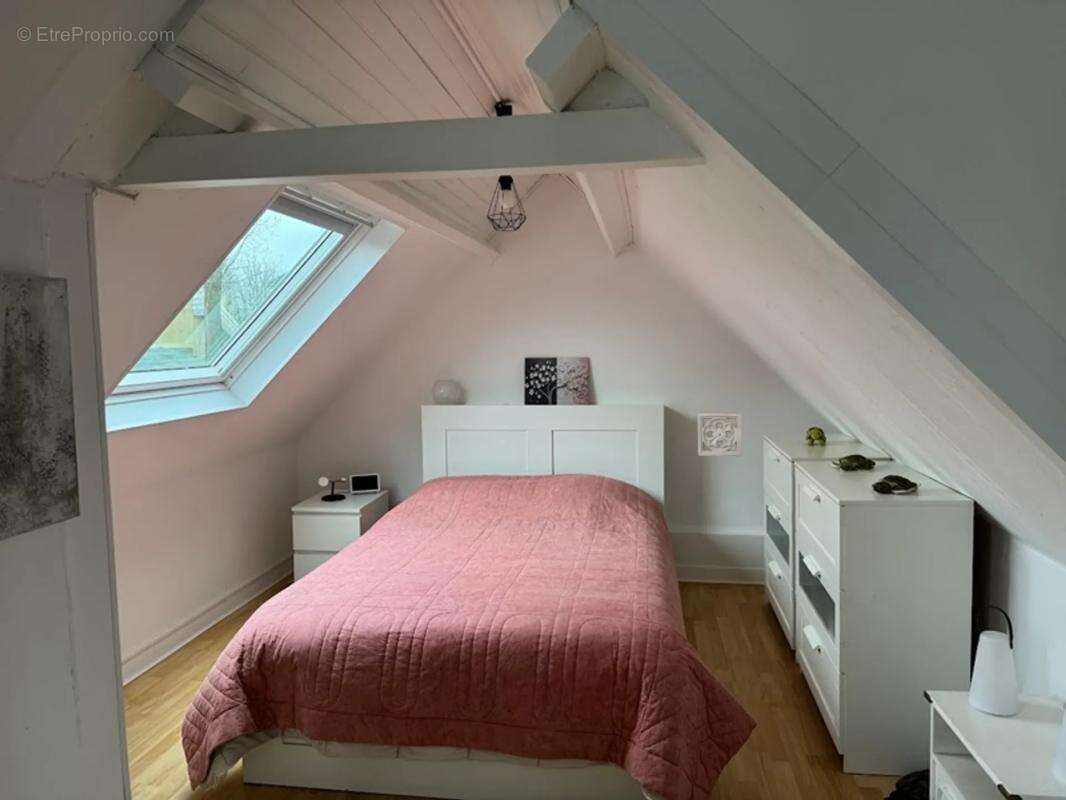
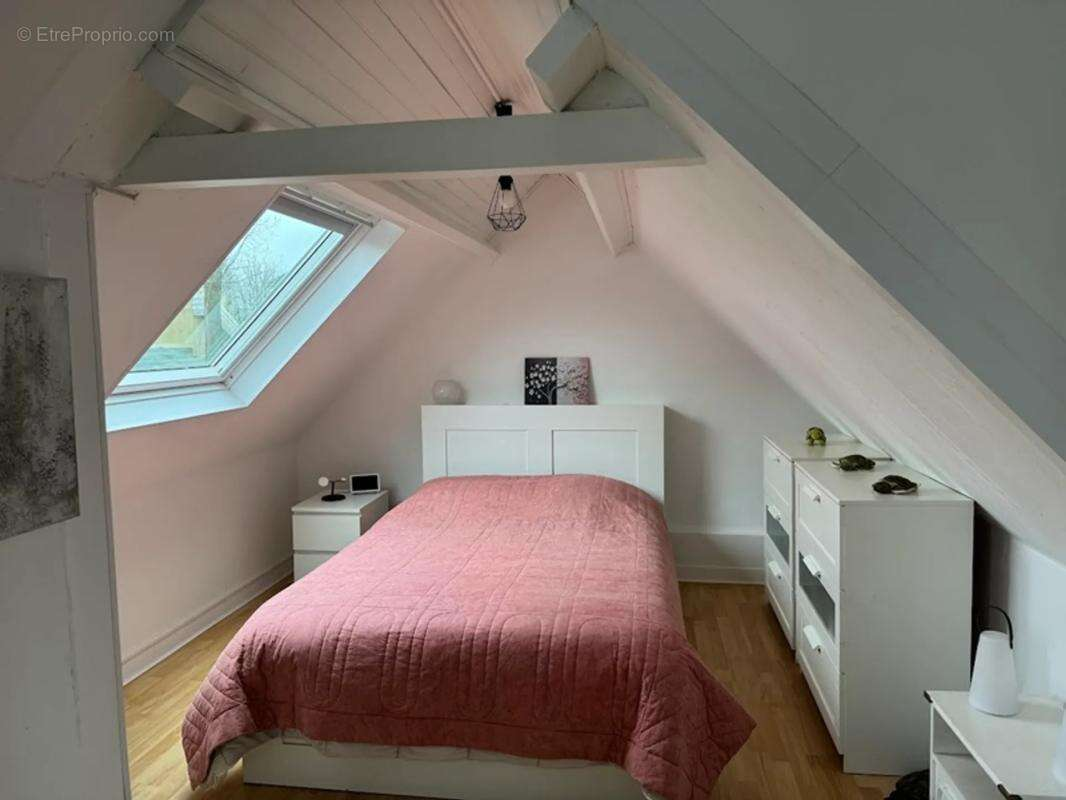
- wall ornament [697,411,743,458]
